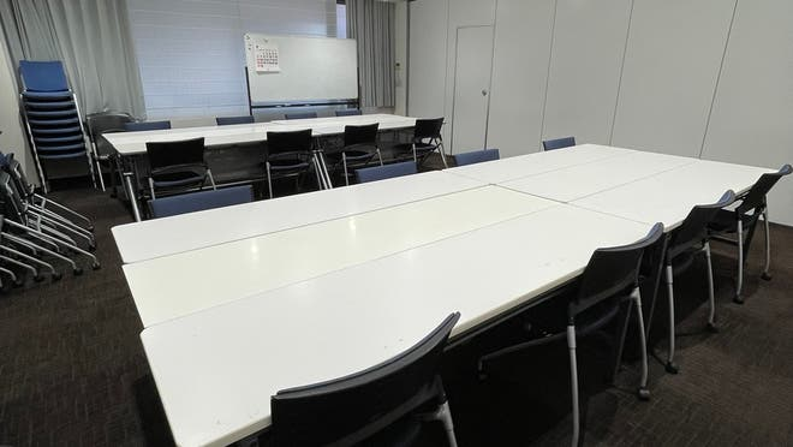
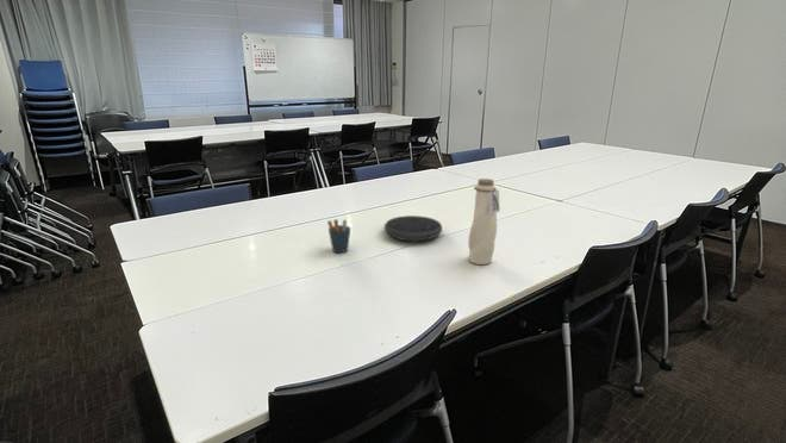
+ water bottle [467,177,501,266]
+ speaker [383,214,443,242]
+ pen holder [326,218,351,254]
